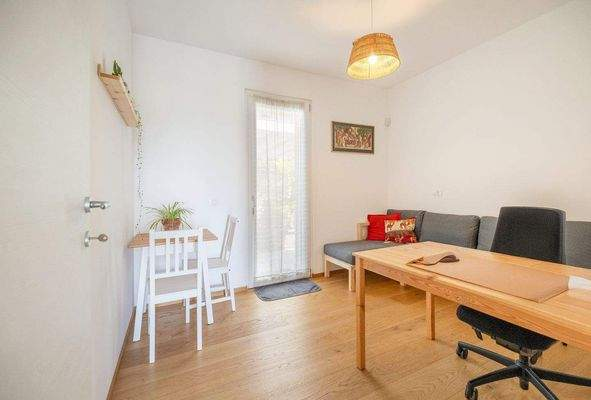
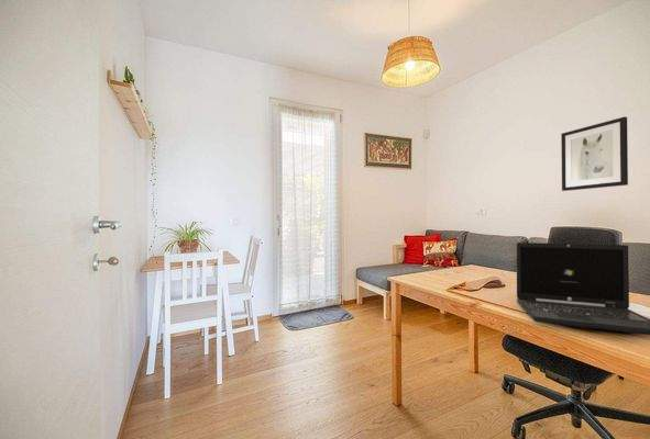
+ wall art [560,115,629,192]
+ laptop [516,241,650,336]
